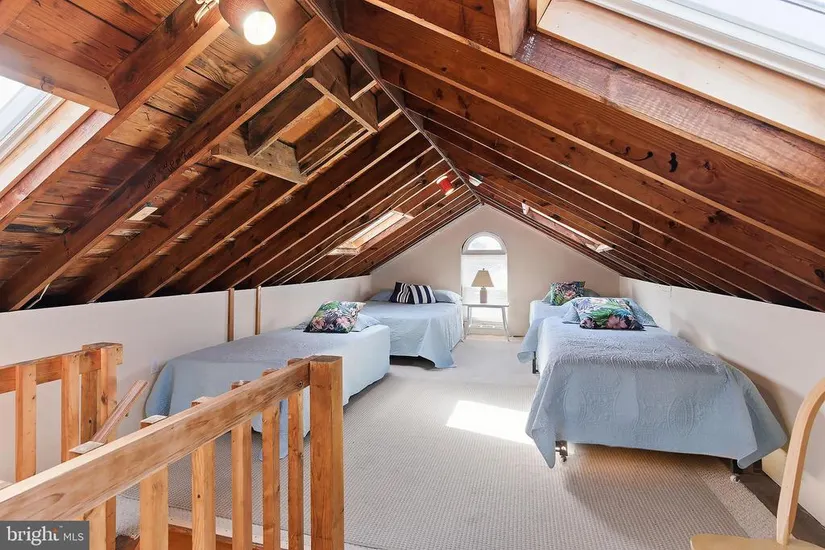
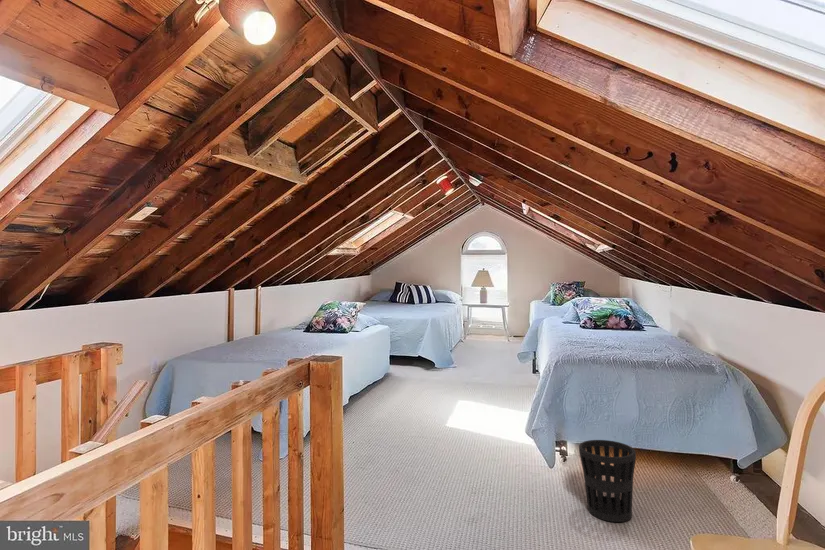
+ wastebasket [578,439,637,523]
